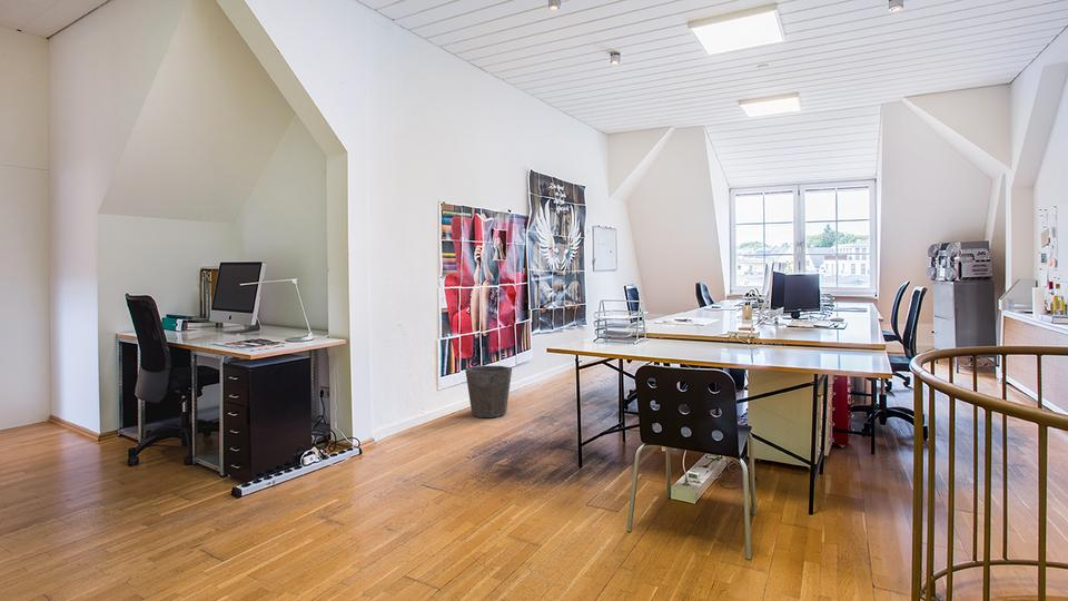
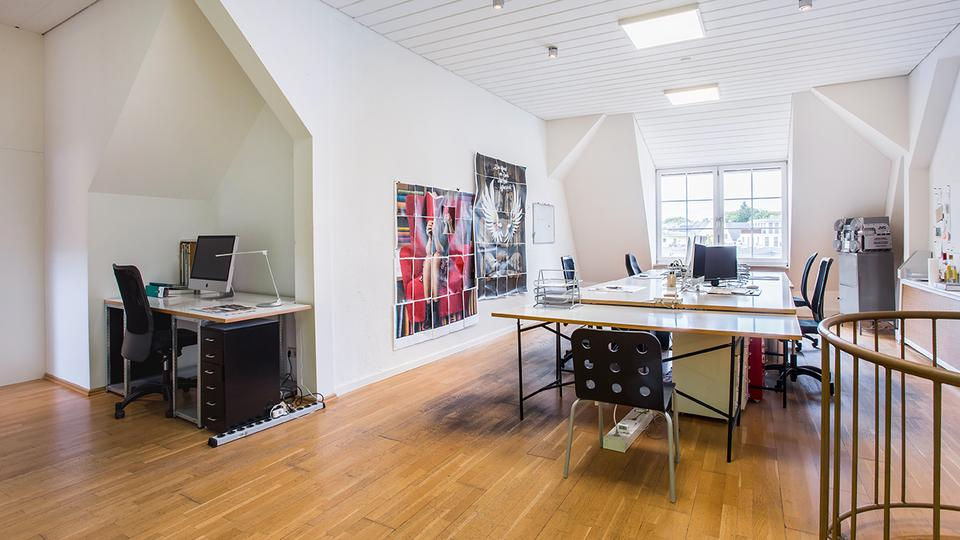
- waste bin [464,365,513,418]
